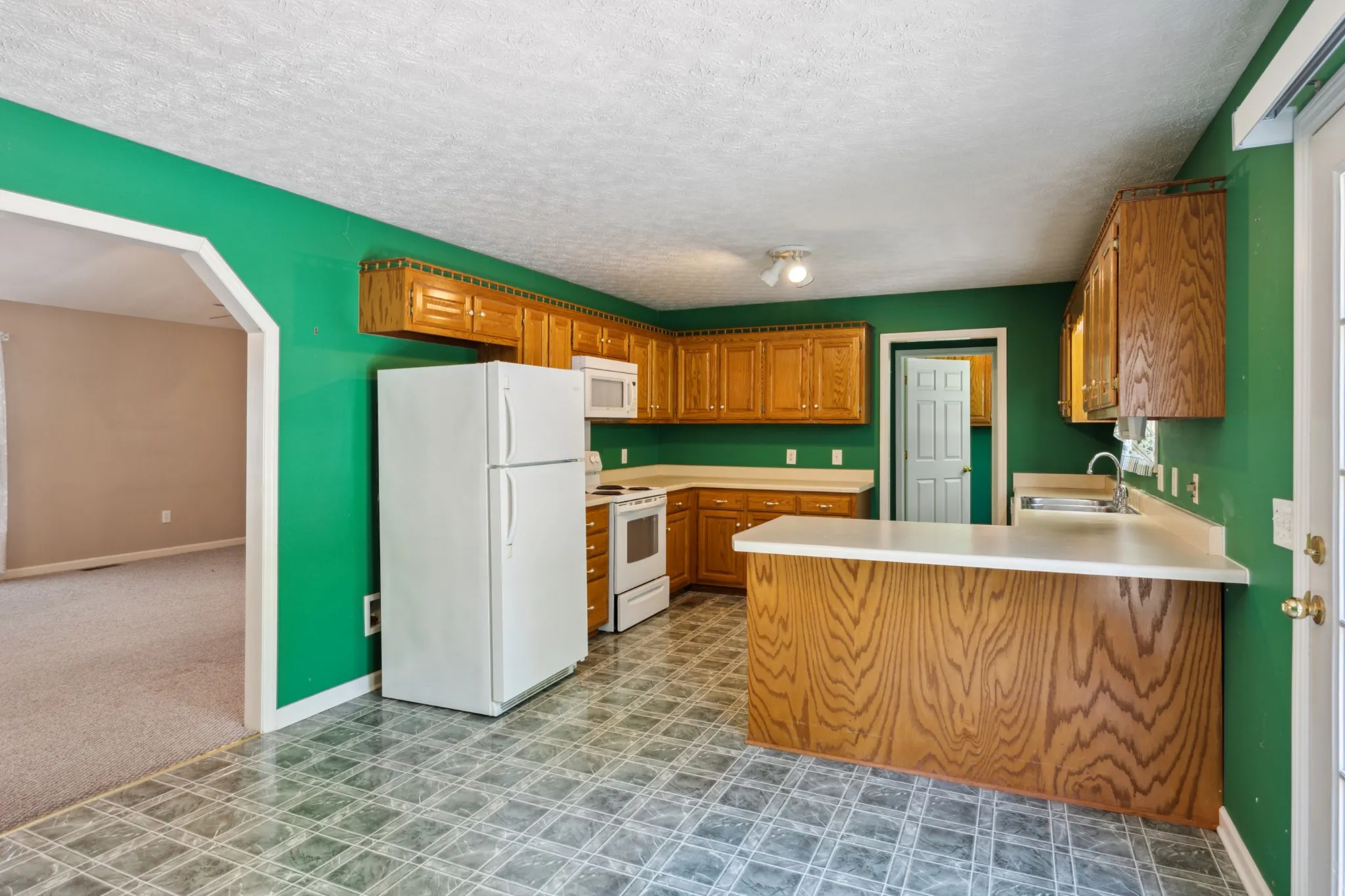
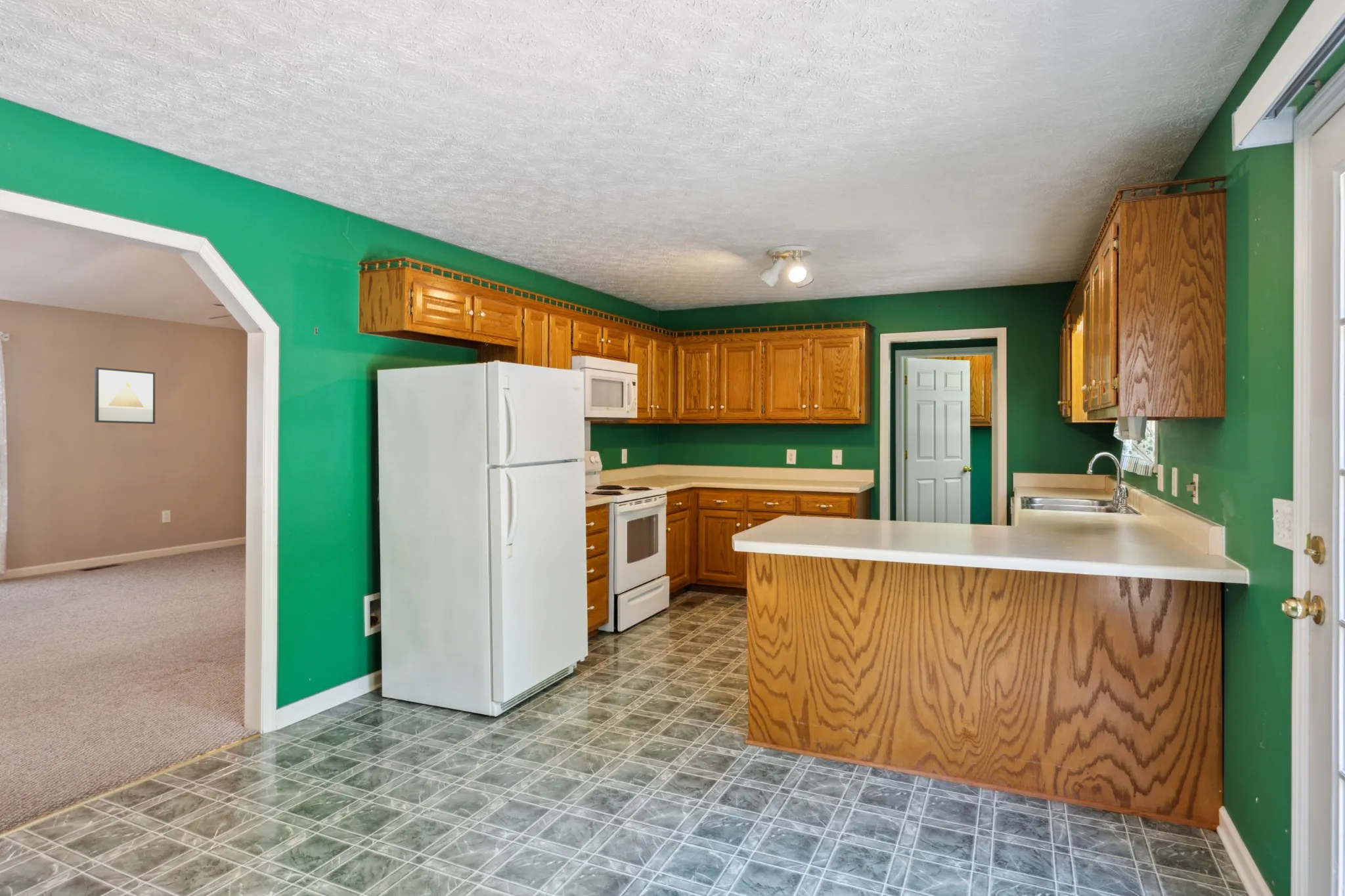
+ wall art [94,366,156,425]
